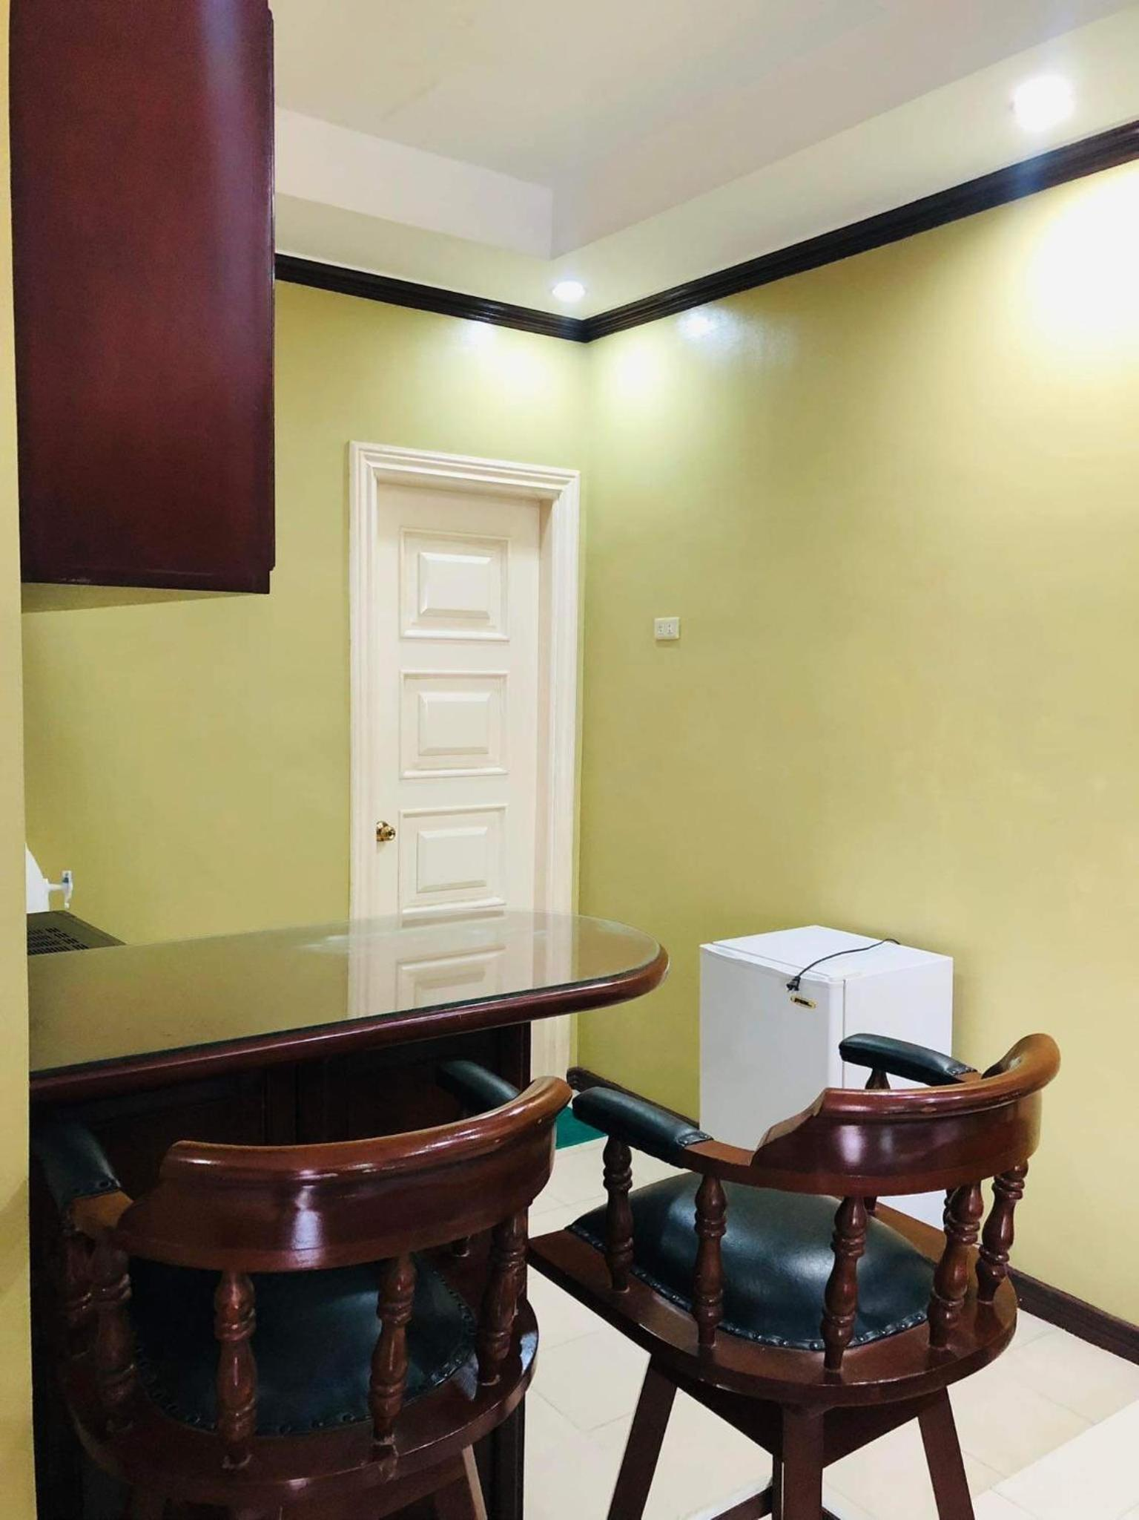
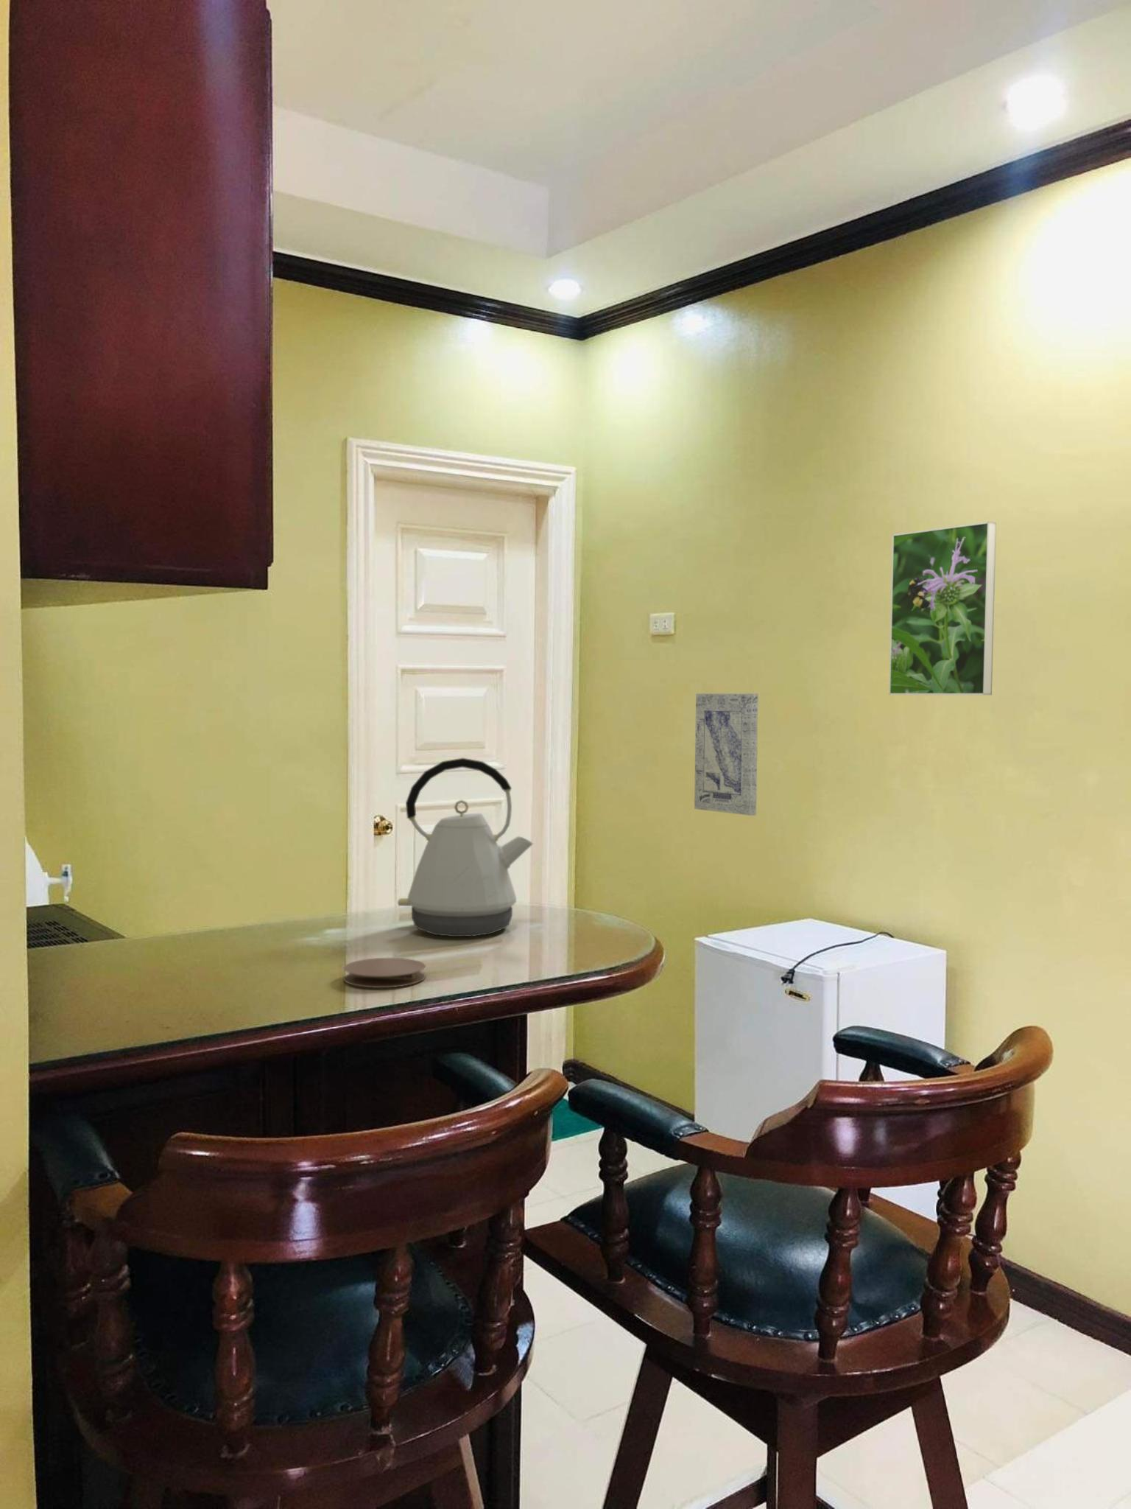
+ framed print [887,520,997,695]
+ kettle [397,757,533,937]
+ wall art [694,693,759,816]
+ coaster [342,958,427,989]
